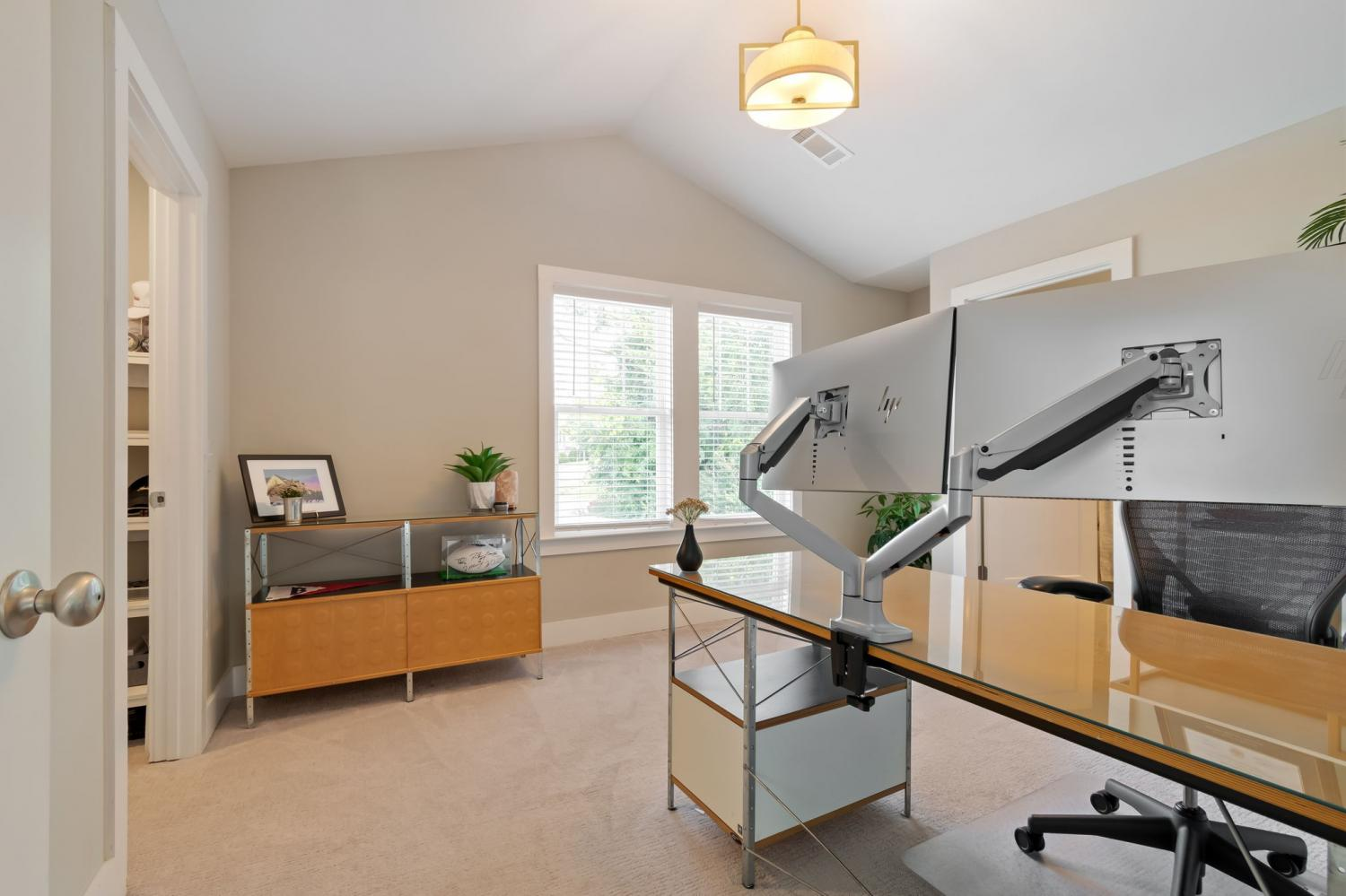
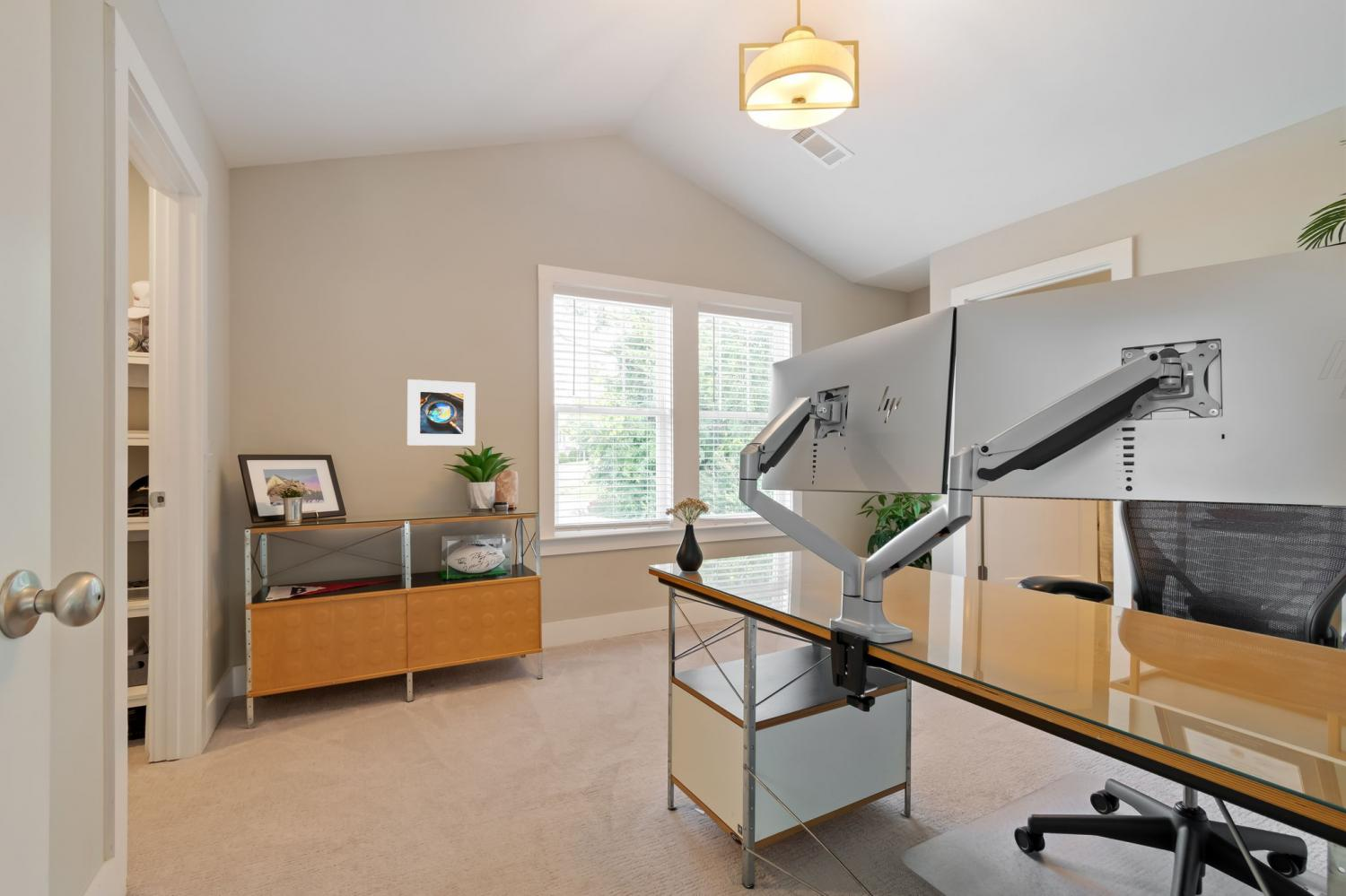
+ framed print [406,378,476,447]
